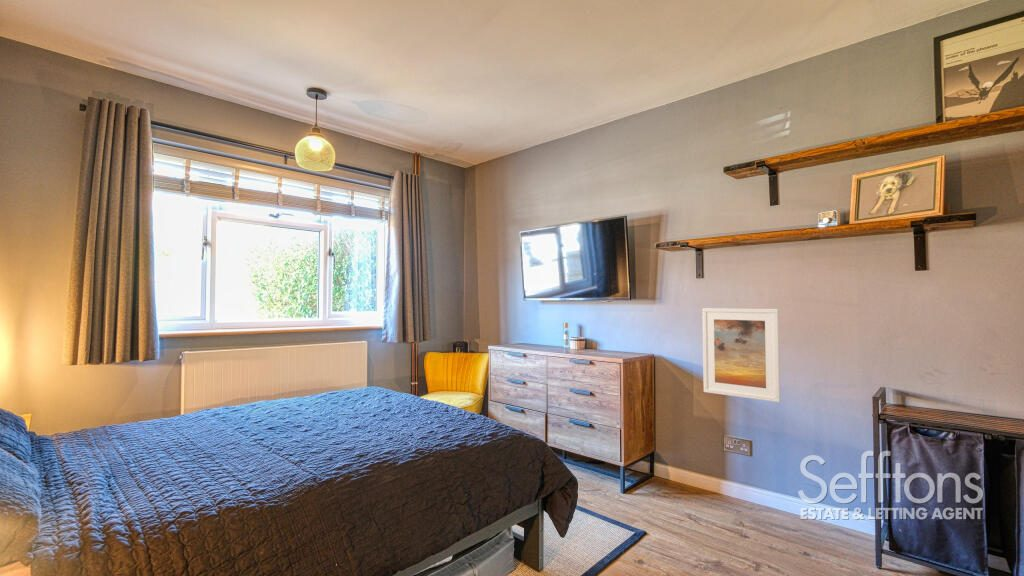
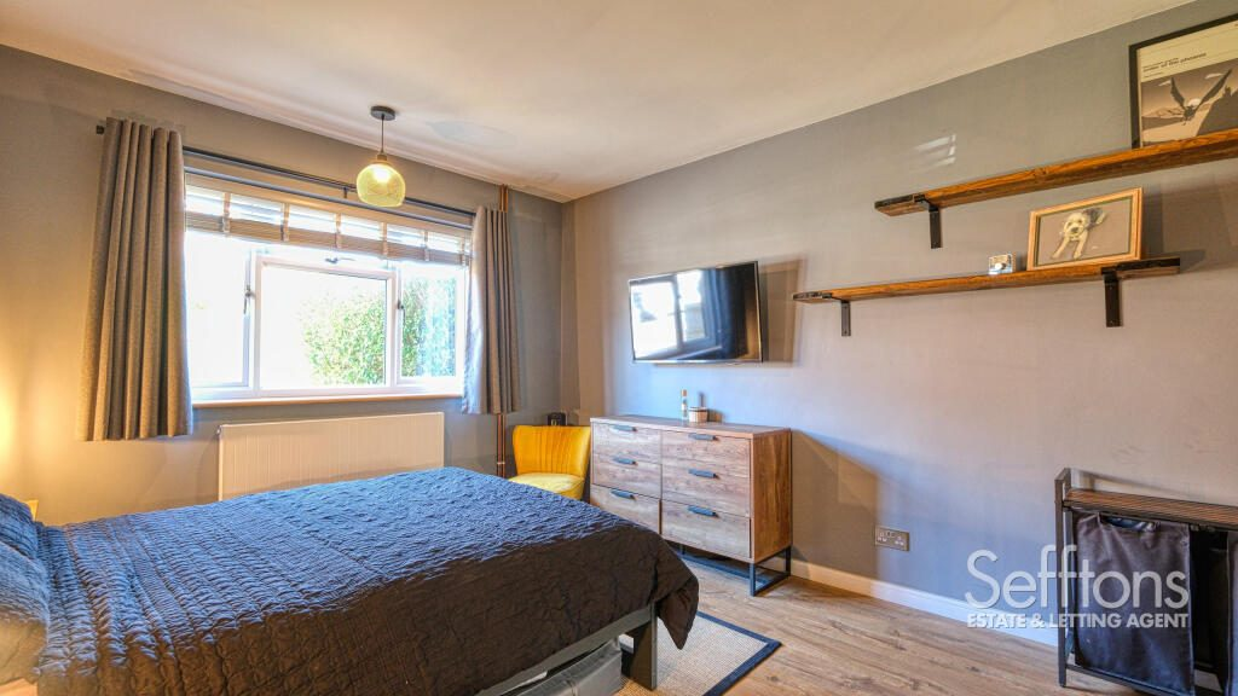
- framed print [701,307,781,403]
